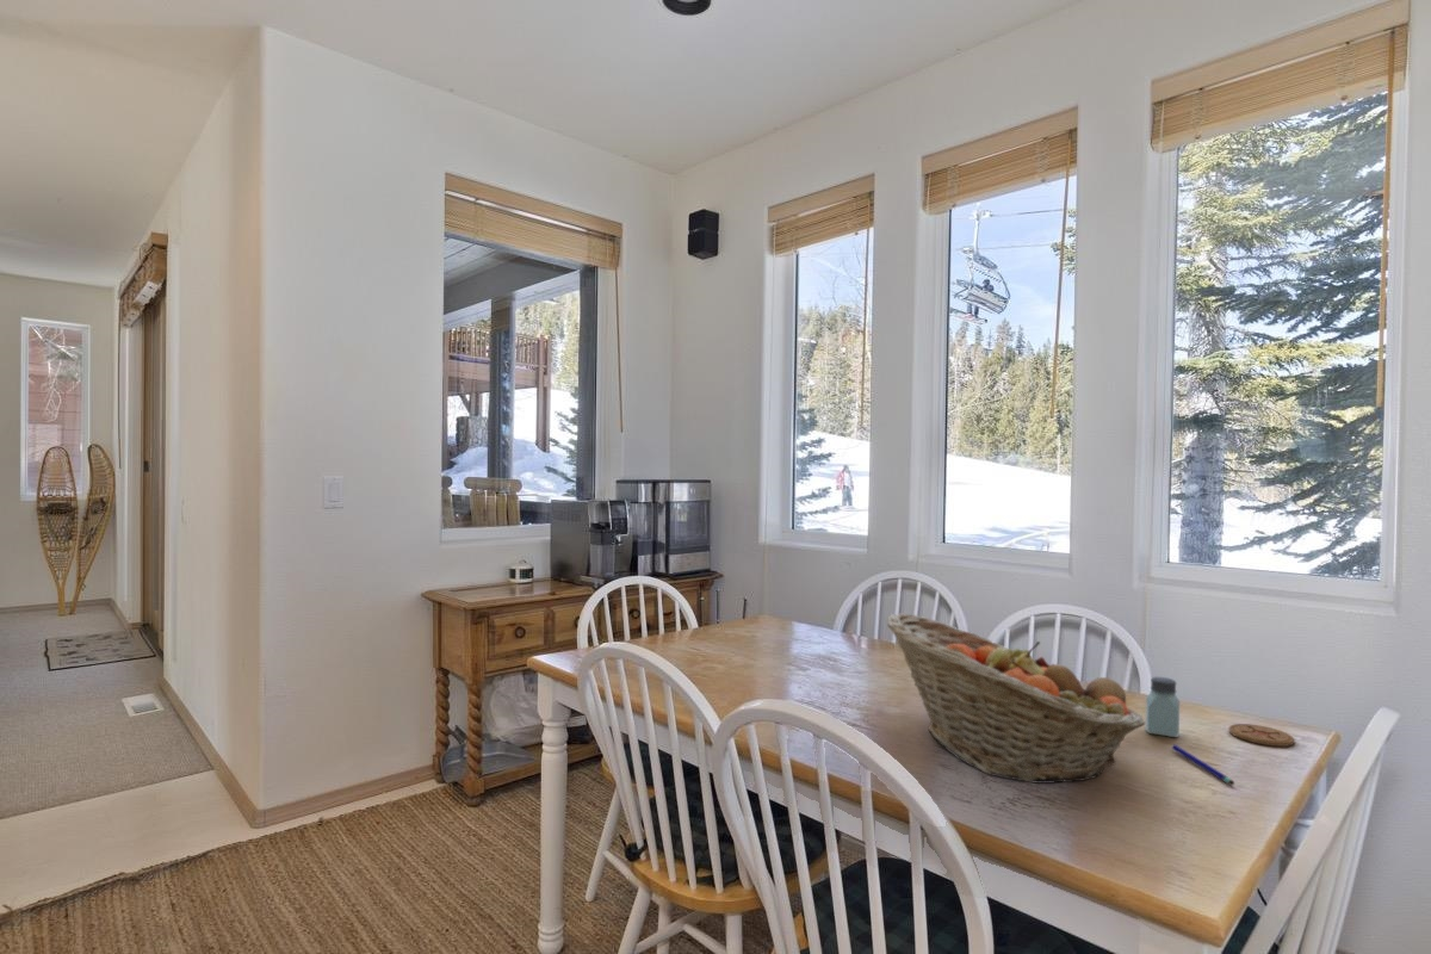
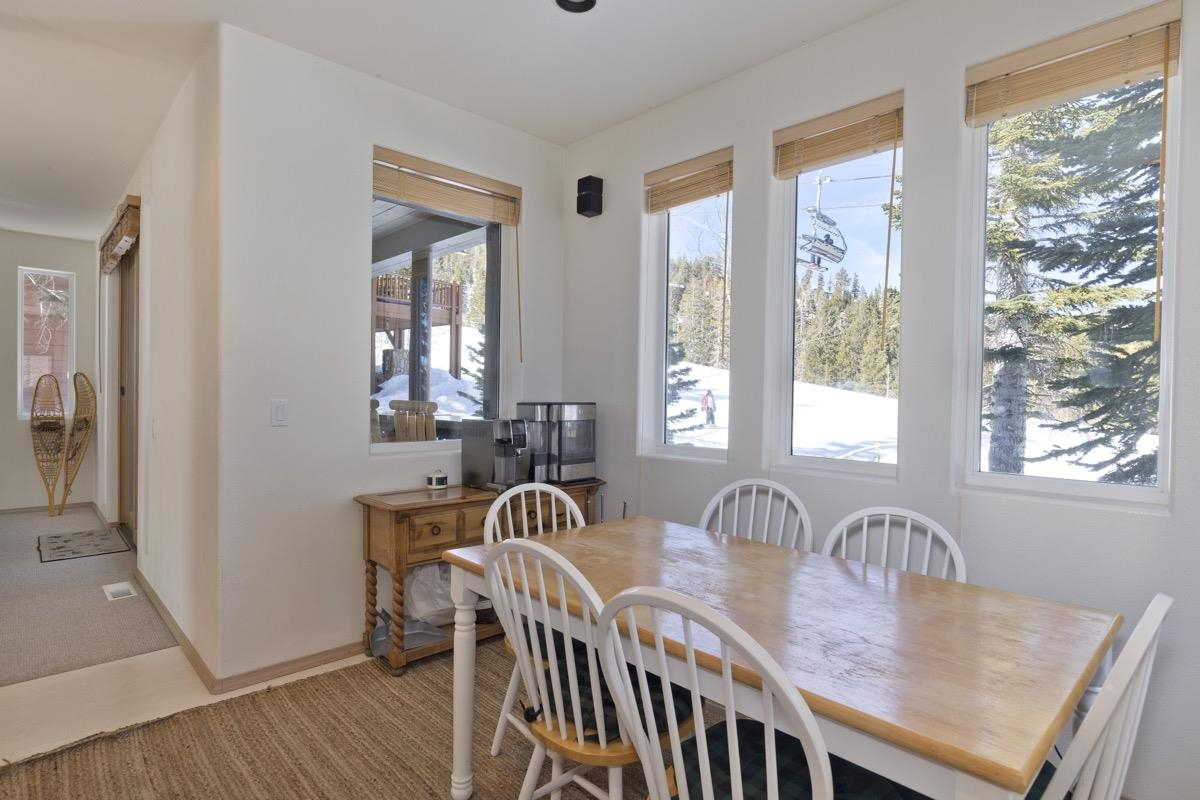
- fruit basket [886,612,1146,785]
- coaster [1227,723,1296,748]
- saltshaker [1145,676,1181,738]
- pen [1171,744,1235,786]
